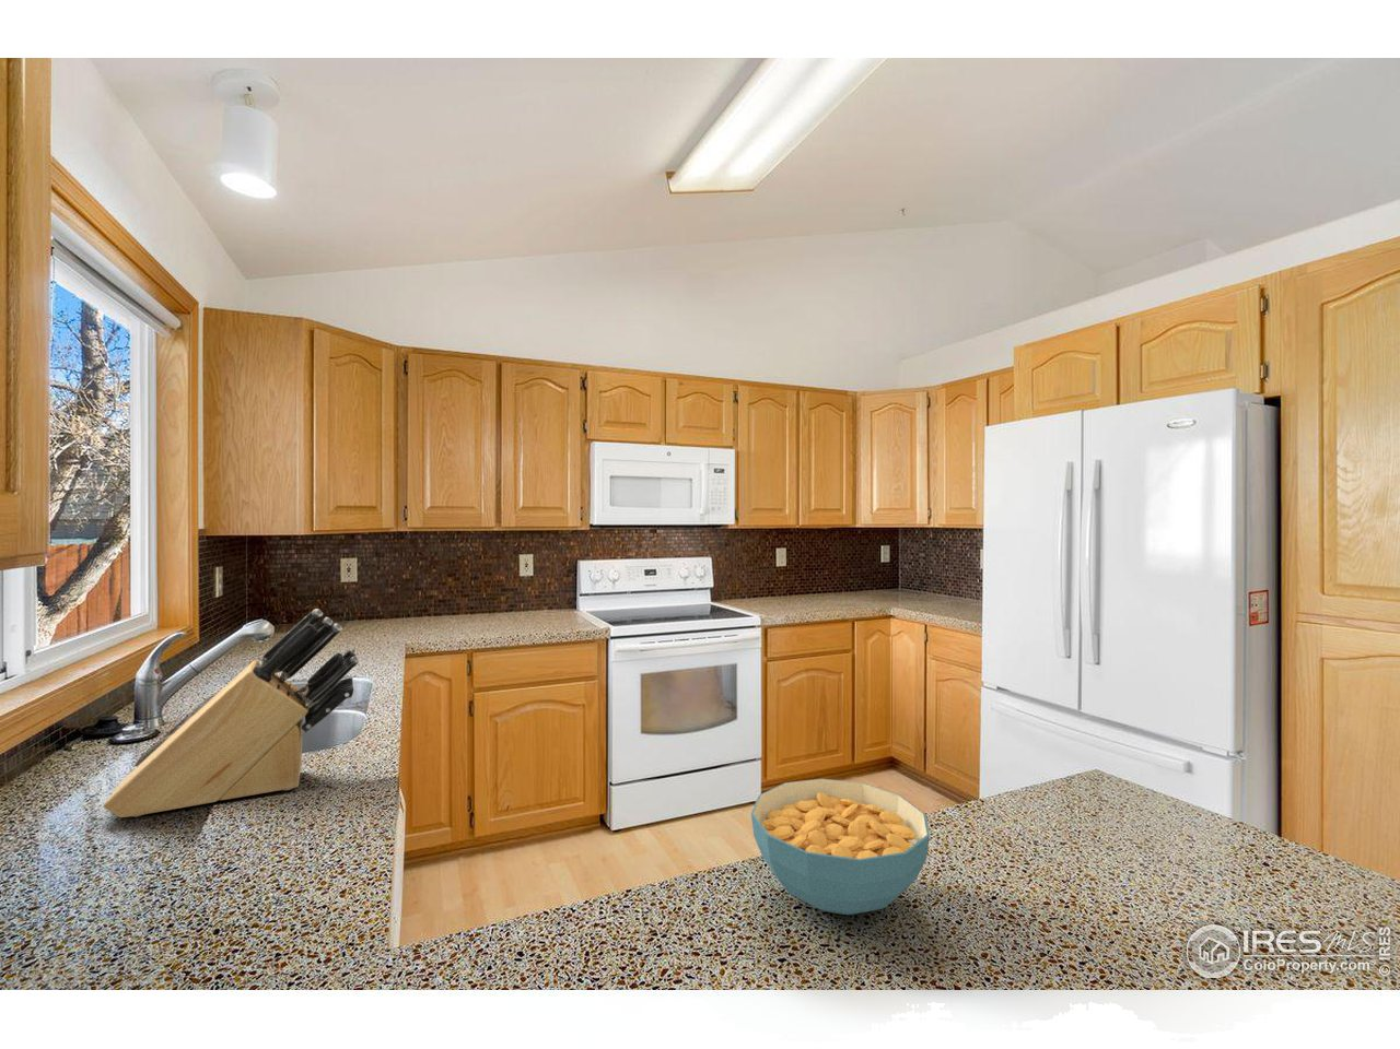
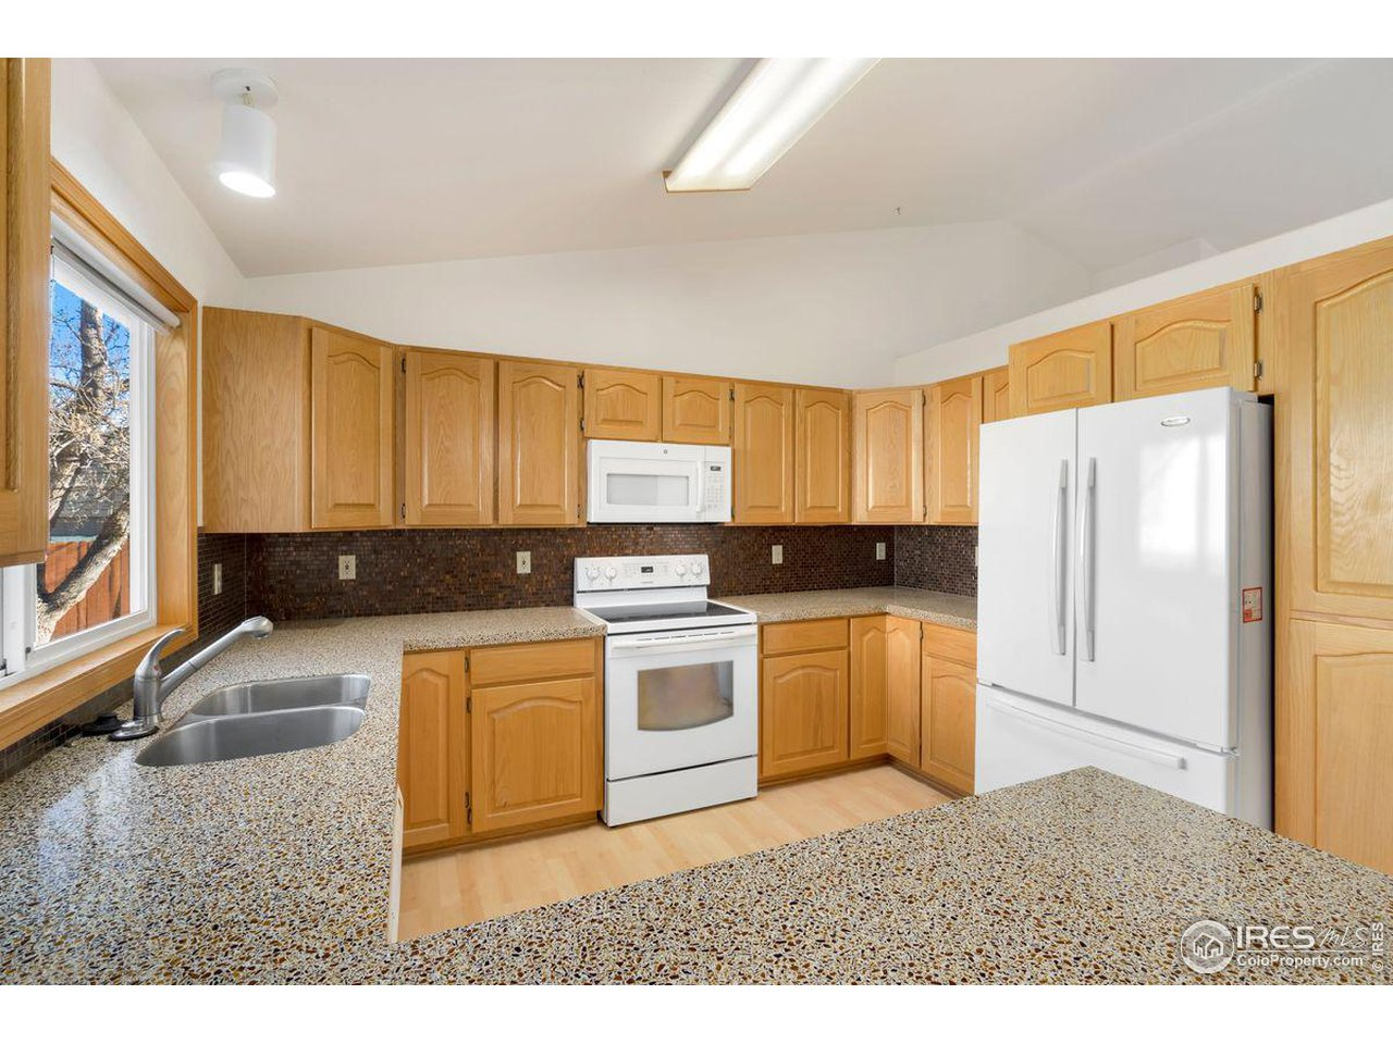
- cereal bowl [751,778,930,916]
- knife block [103,607,359,819]
